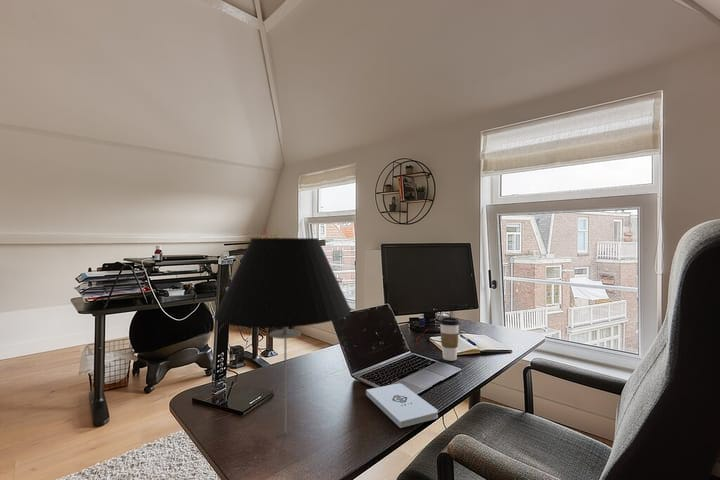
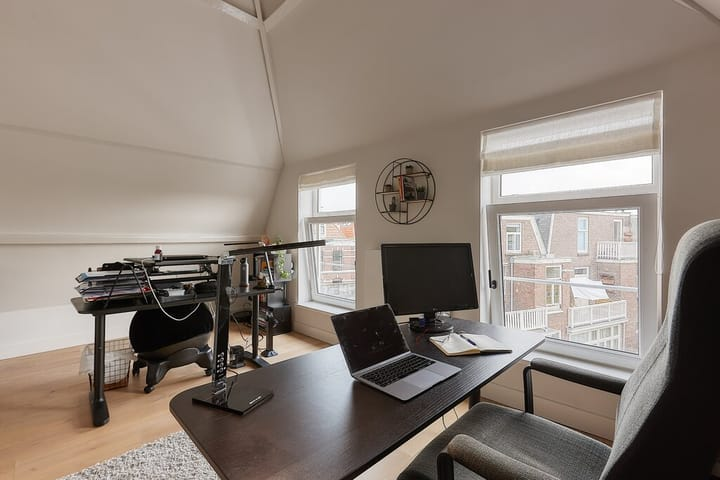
- coffee cup [438,316,461,362]
- table lamp [213,237,352,434]
- notepad [365,383,439,429]
